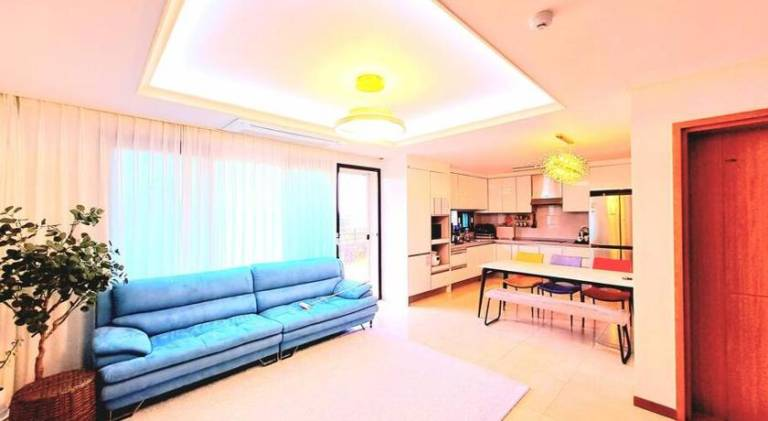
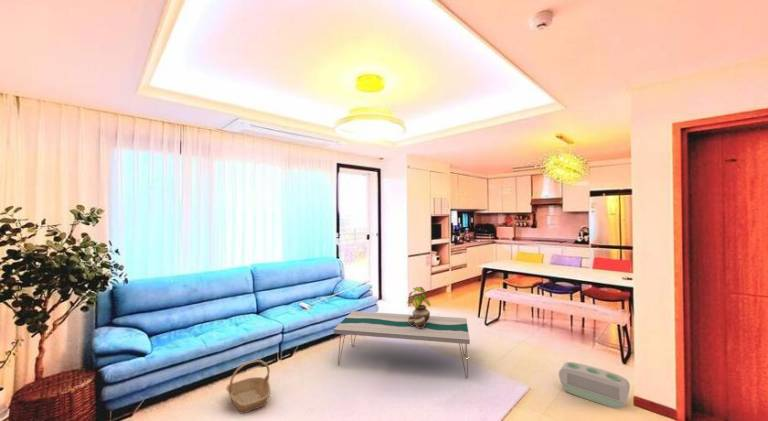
+ potted plant [406,286,431,328]
+ basket [225,359,272,414]
+ coffee table [333,310,471,379]
+ air purifier [558,361,631,409]
